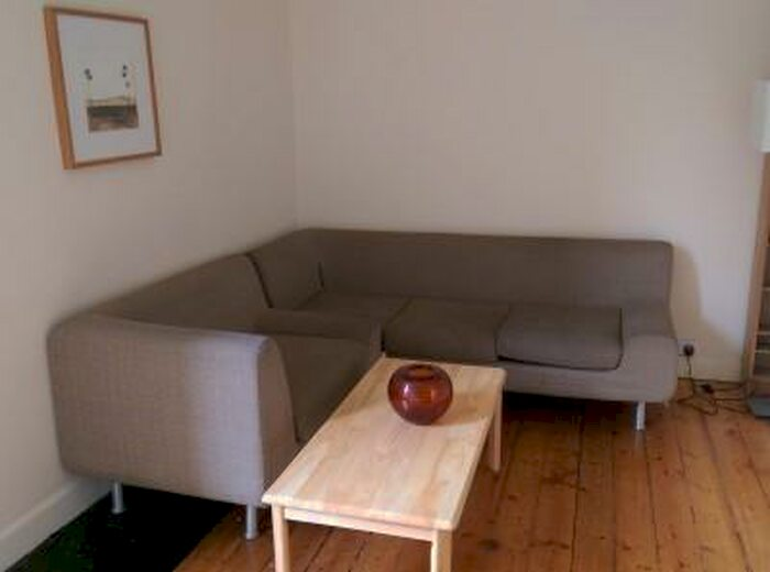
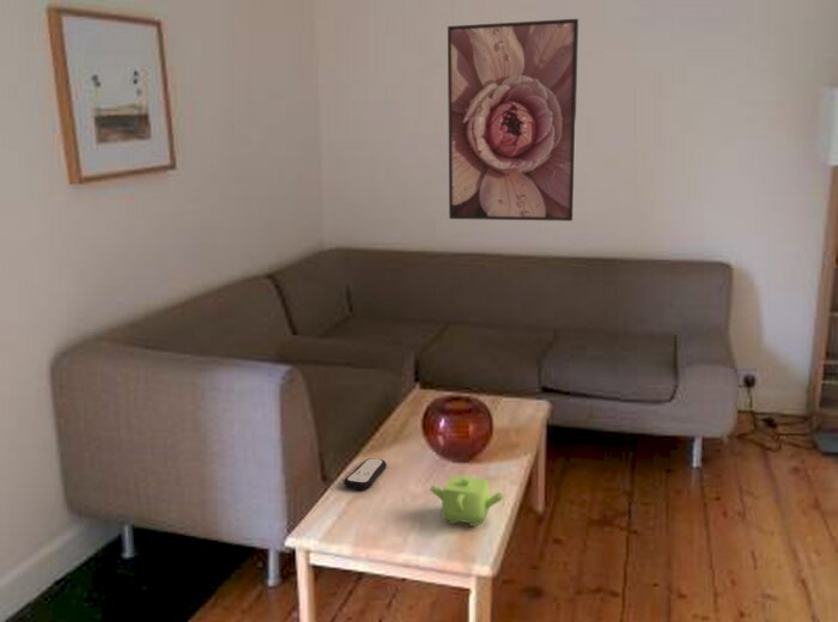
+ teapot [429,475,505,528]
+ remote control [342,457,388,490]
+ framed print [447,18,579,222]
